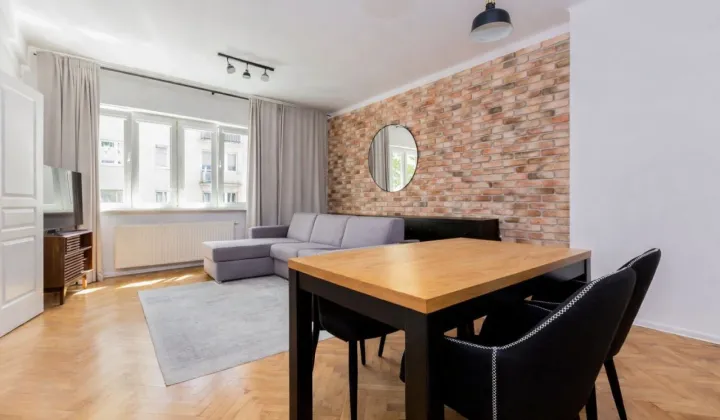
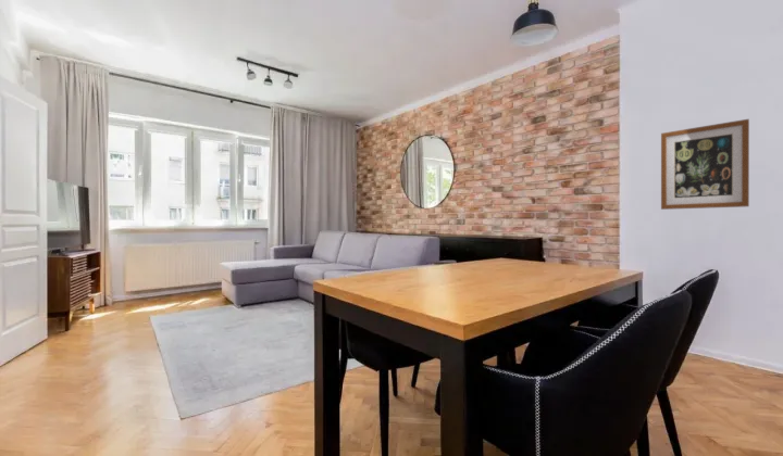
+ wall art [660,118,750,211]
